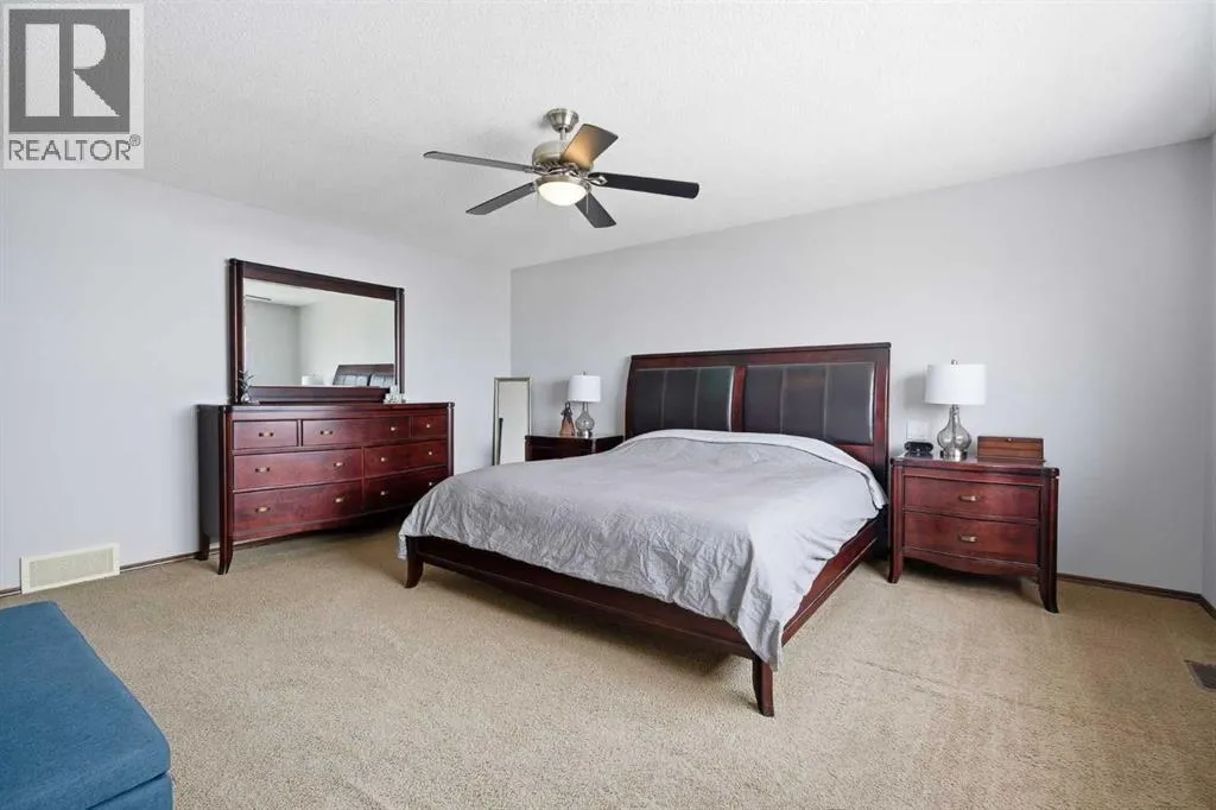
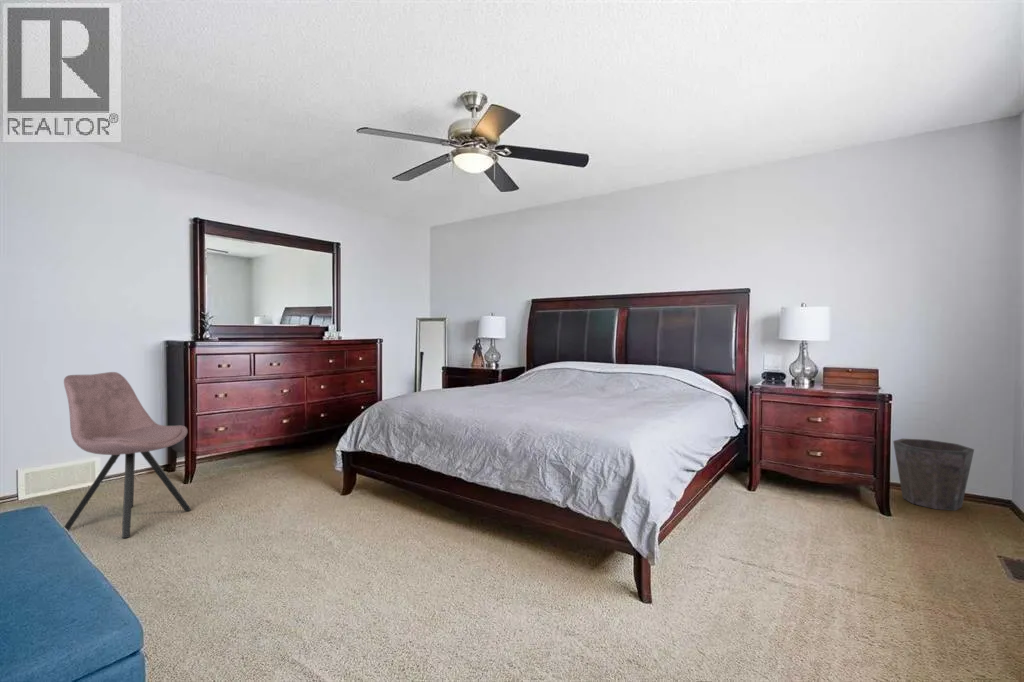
+ waste bin [892,438,975,512]
+ chair [63,371,192,539]
